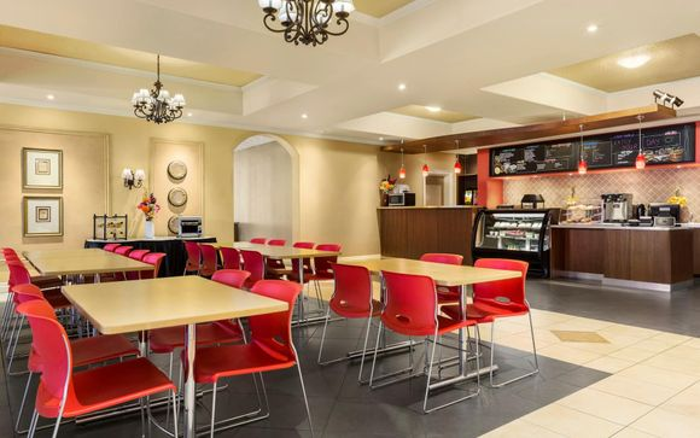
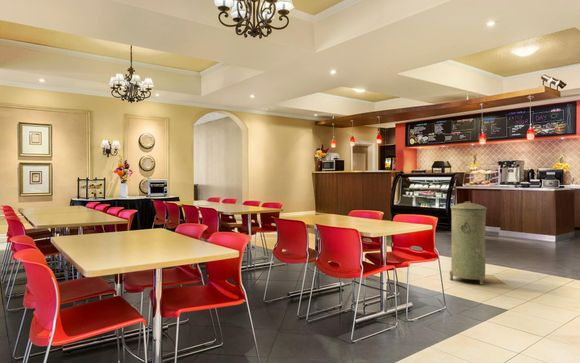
+ trash can [449,200,488,285]
